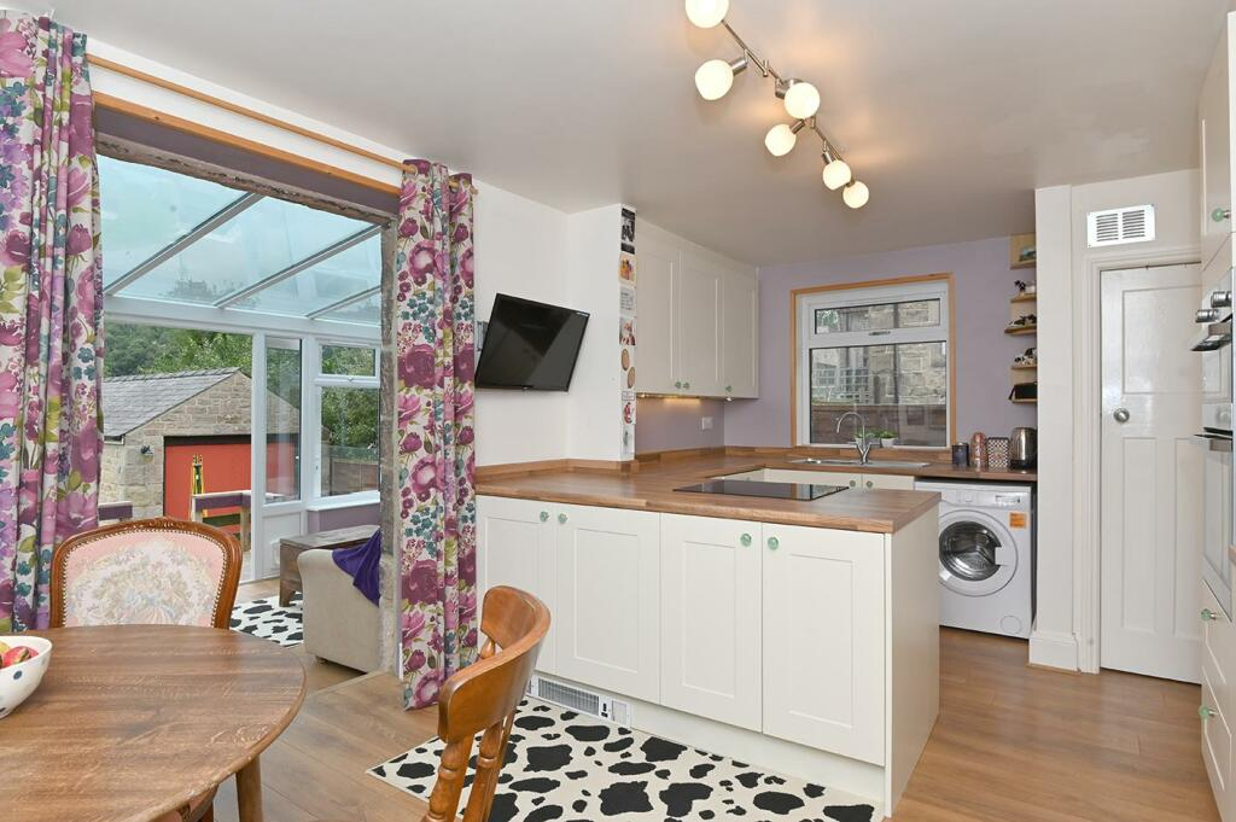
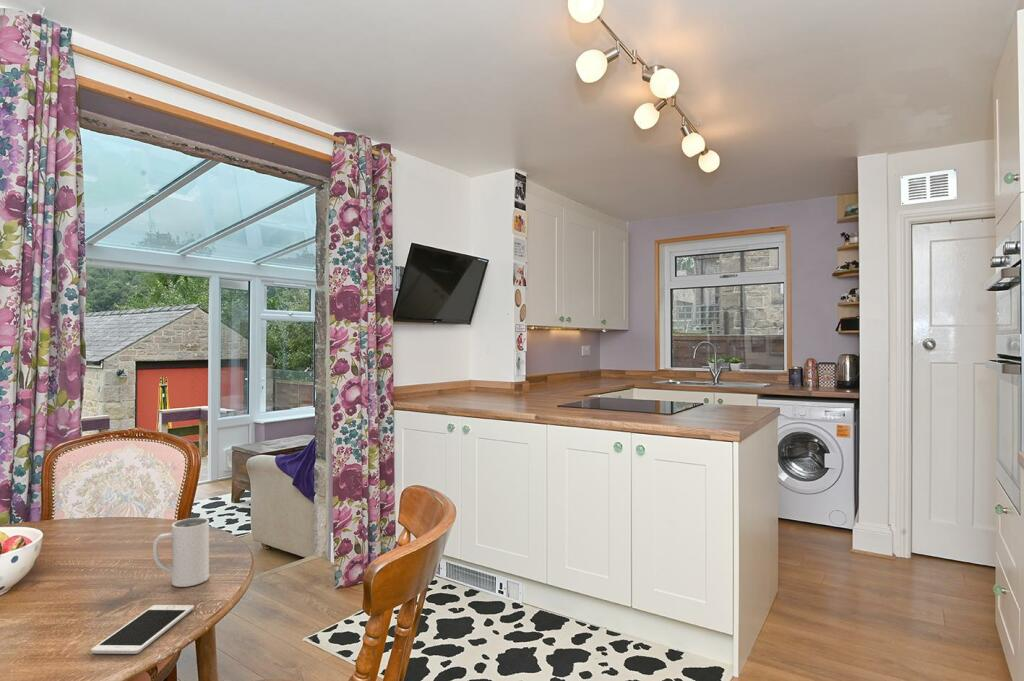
+ cell phone [90,604,195,655]
+ mug [152,517,210,588]
